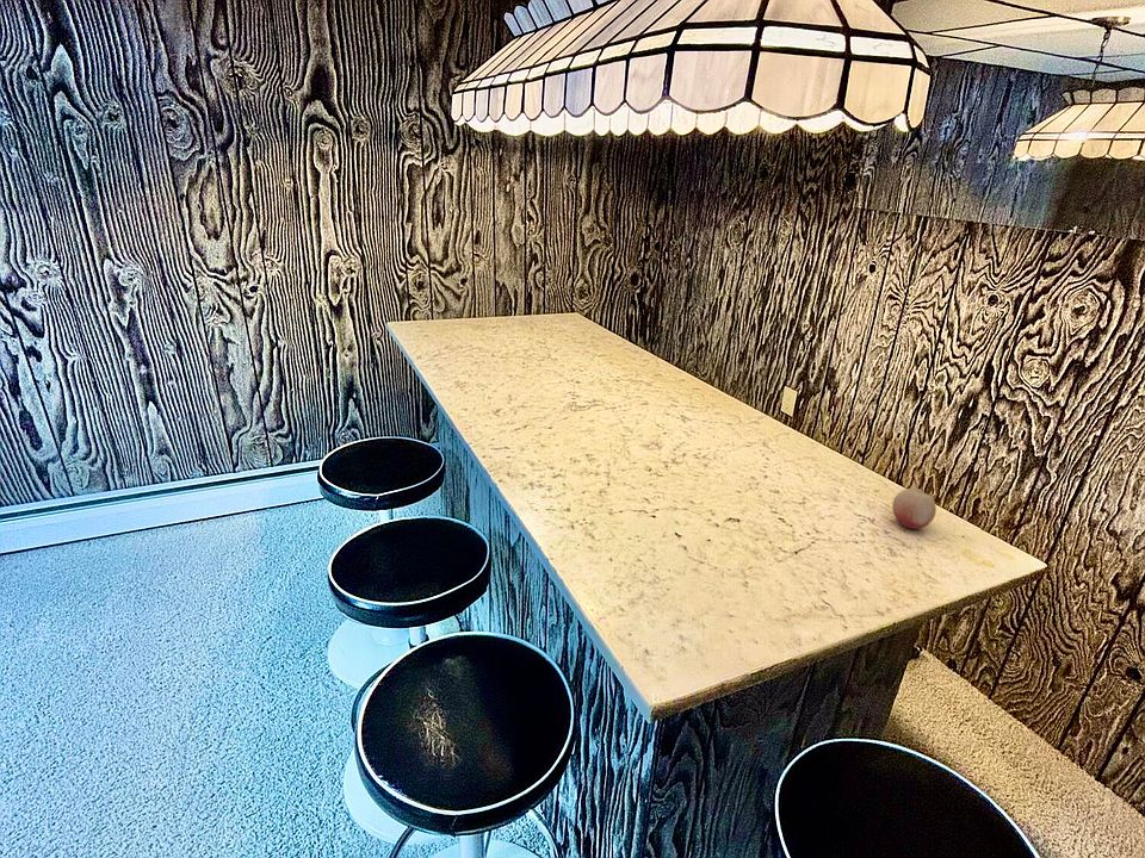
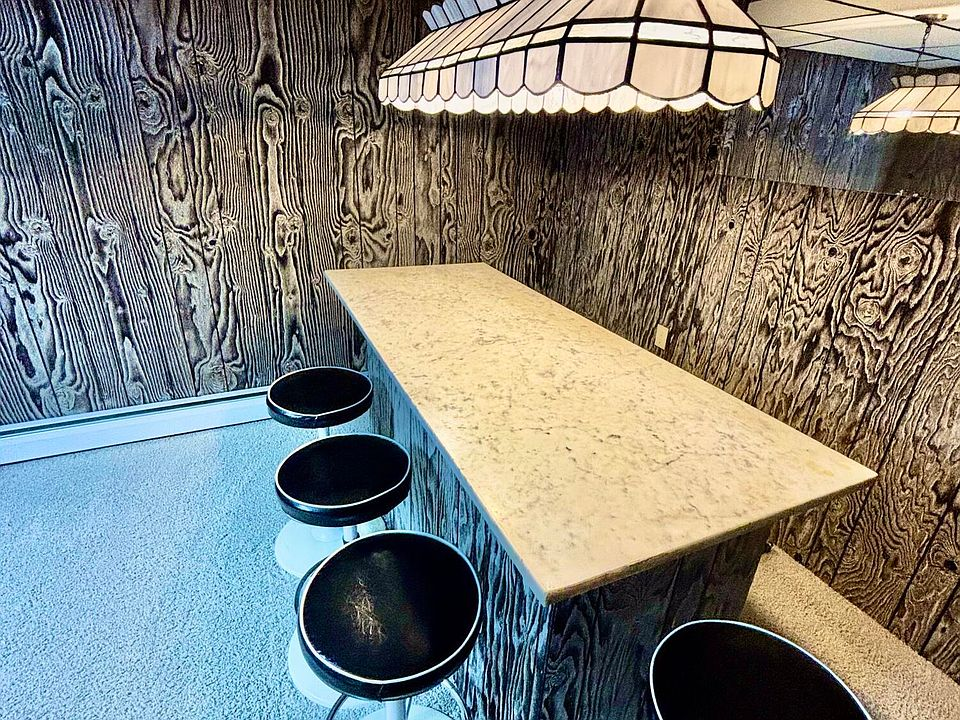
- fruit [891,486,937,530]
